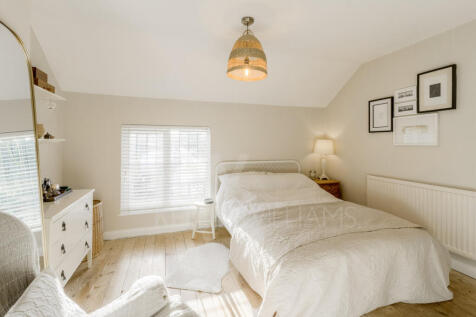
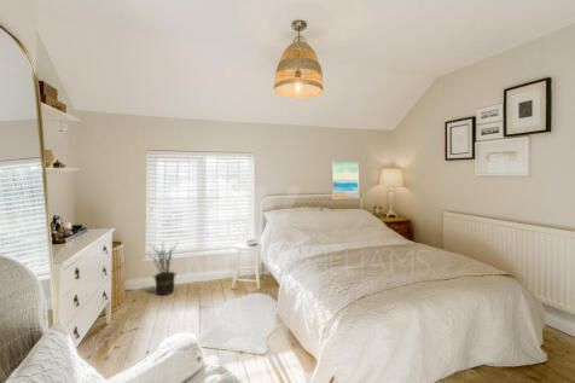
+ wall art [330,161,360,201]
+ potted plant [146,240,180,296]
